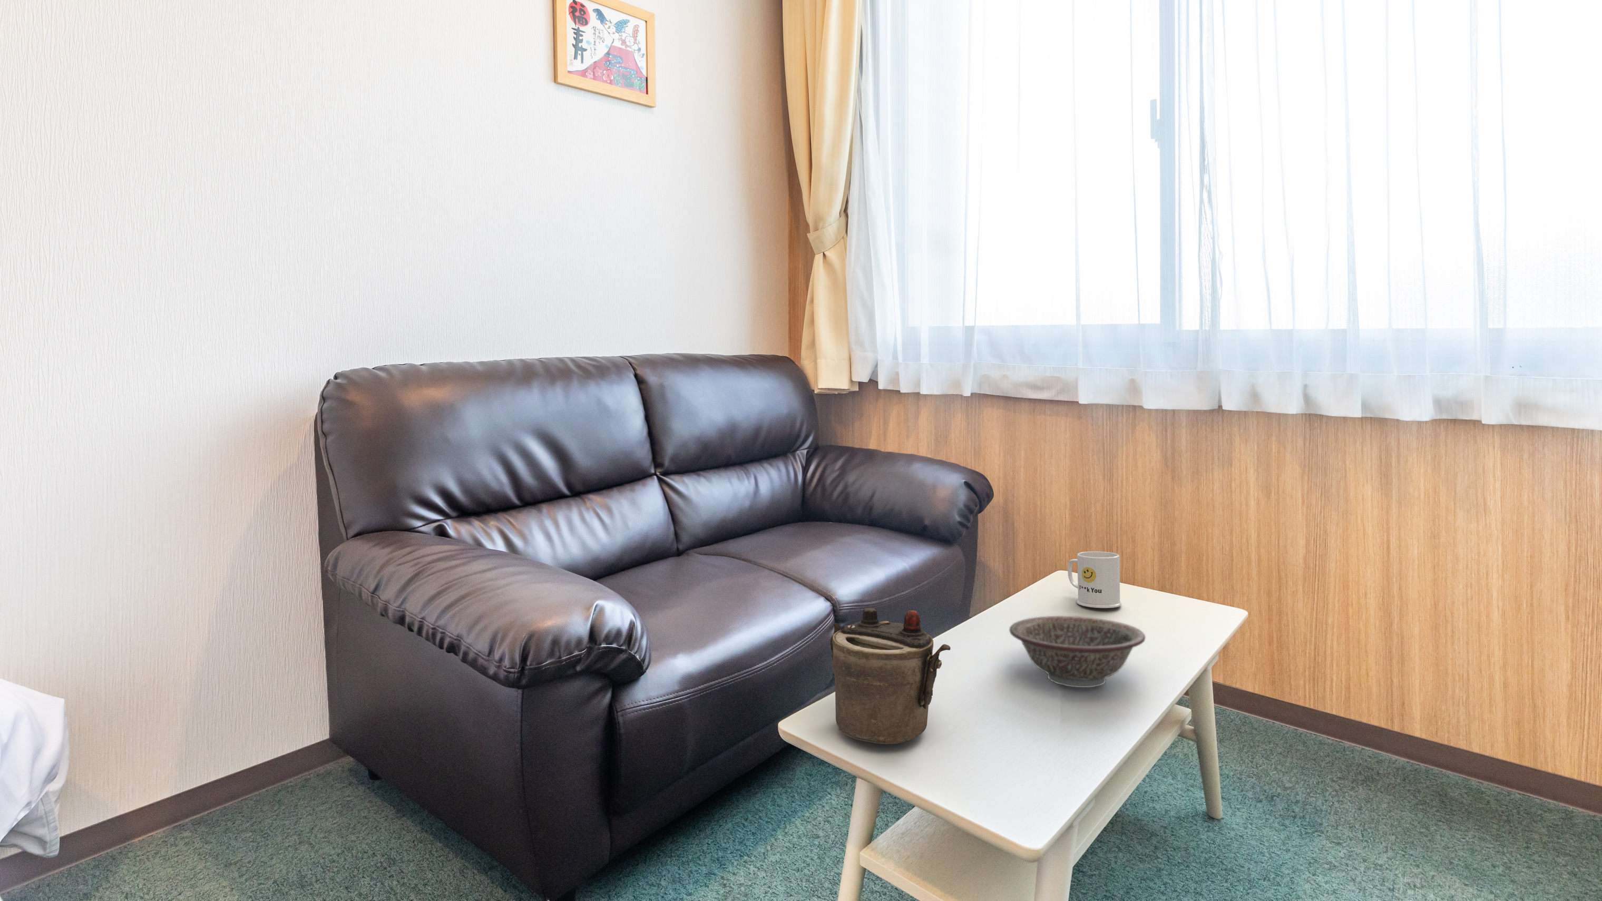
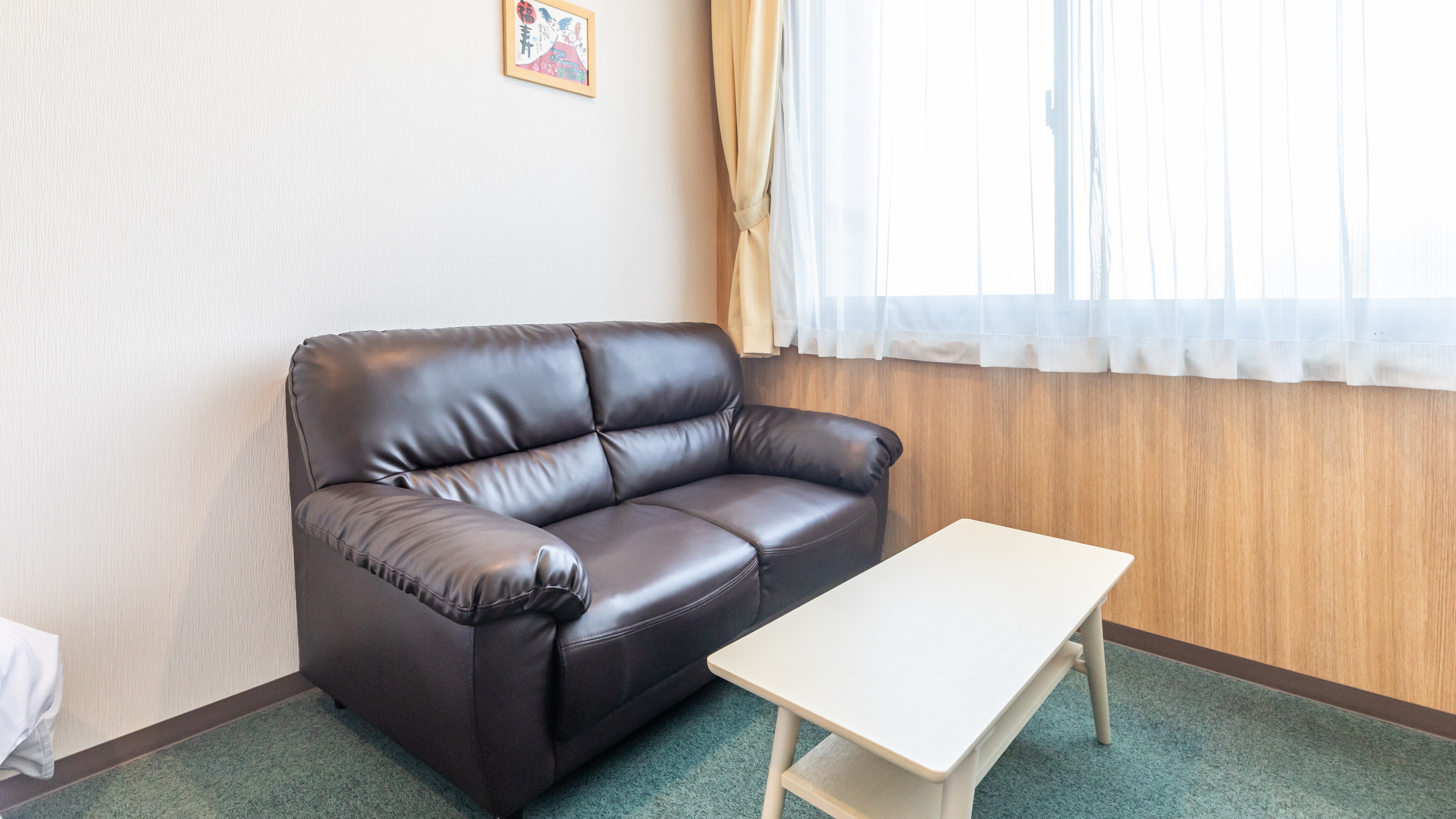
- teapot [829,607,951,745]
- mug [1067,551,1122,608]
- decorative bowl [1009,615,1146,689]
